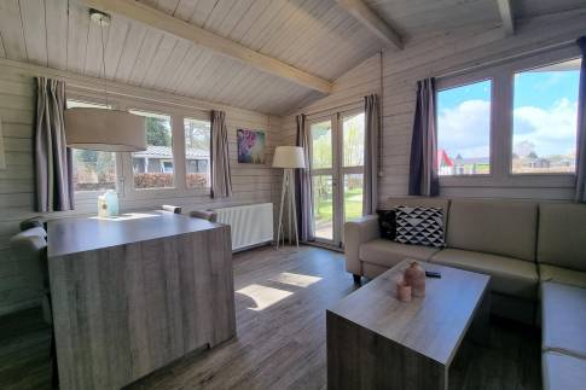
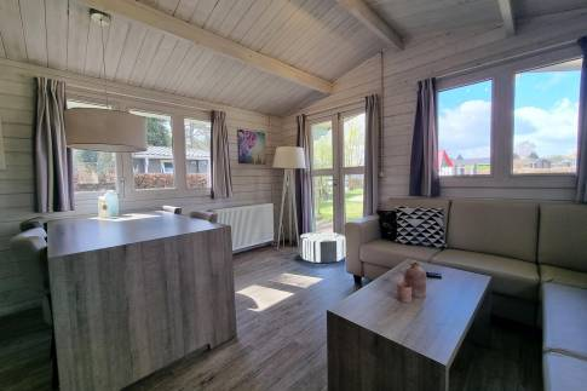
+ pouf [299,231,346,264]
